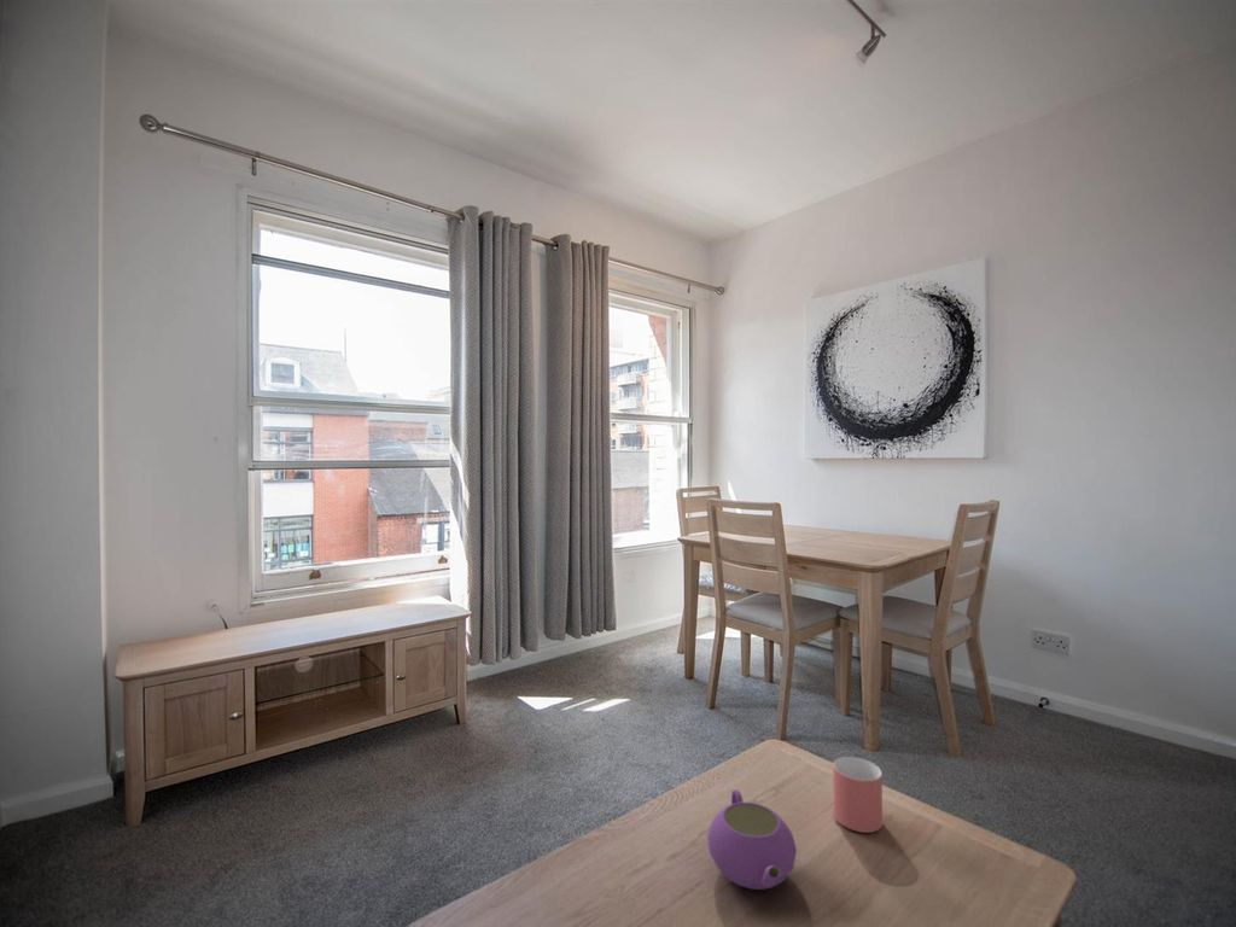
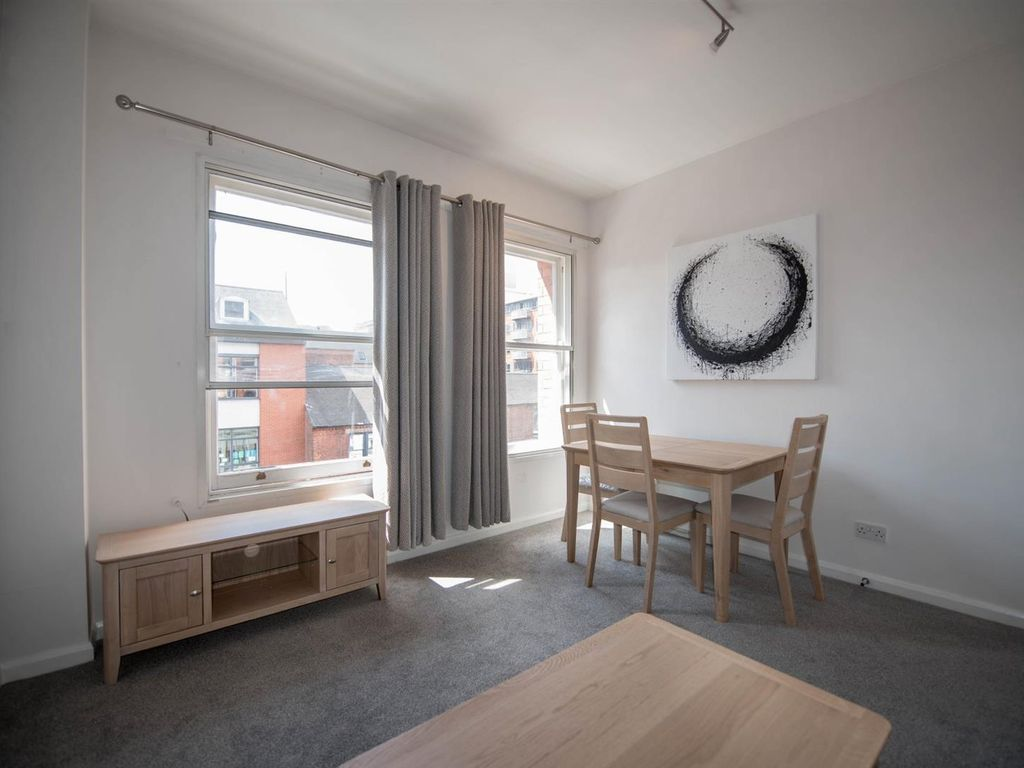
- mug [832,756,884,834]
- teapot [706,788,798,891]
